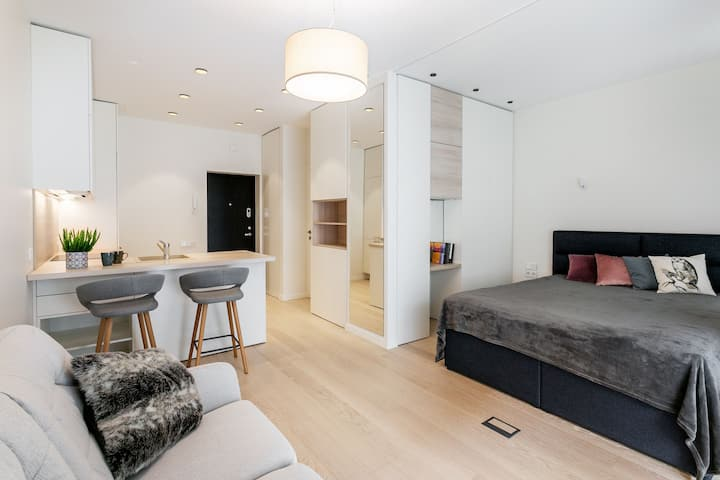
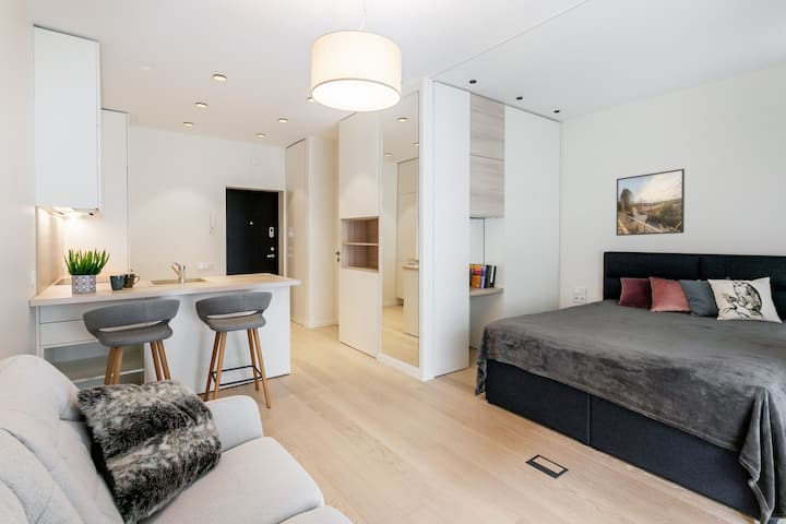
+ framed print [616,168,686,237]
